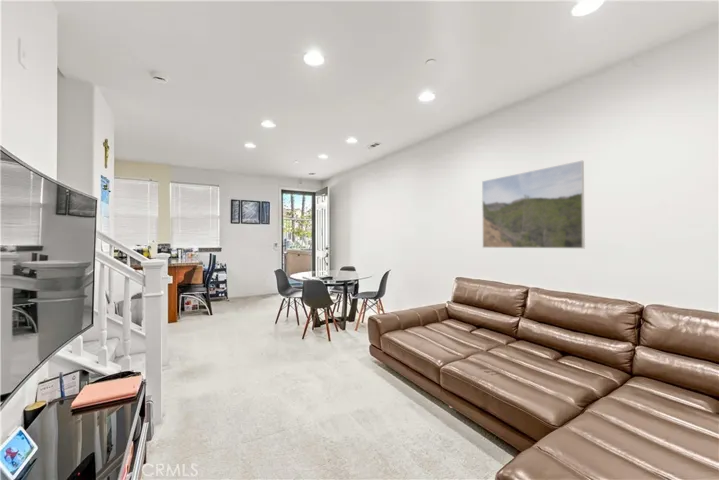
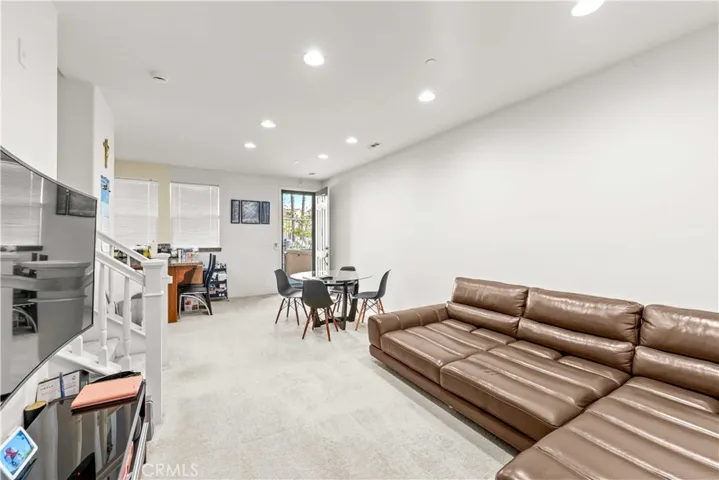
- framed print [481,160,586,250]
